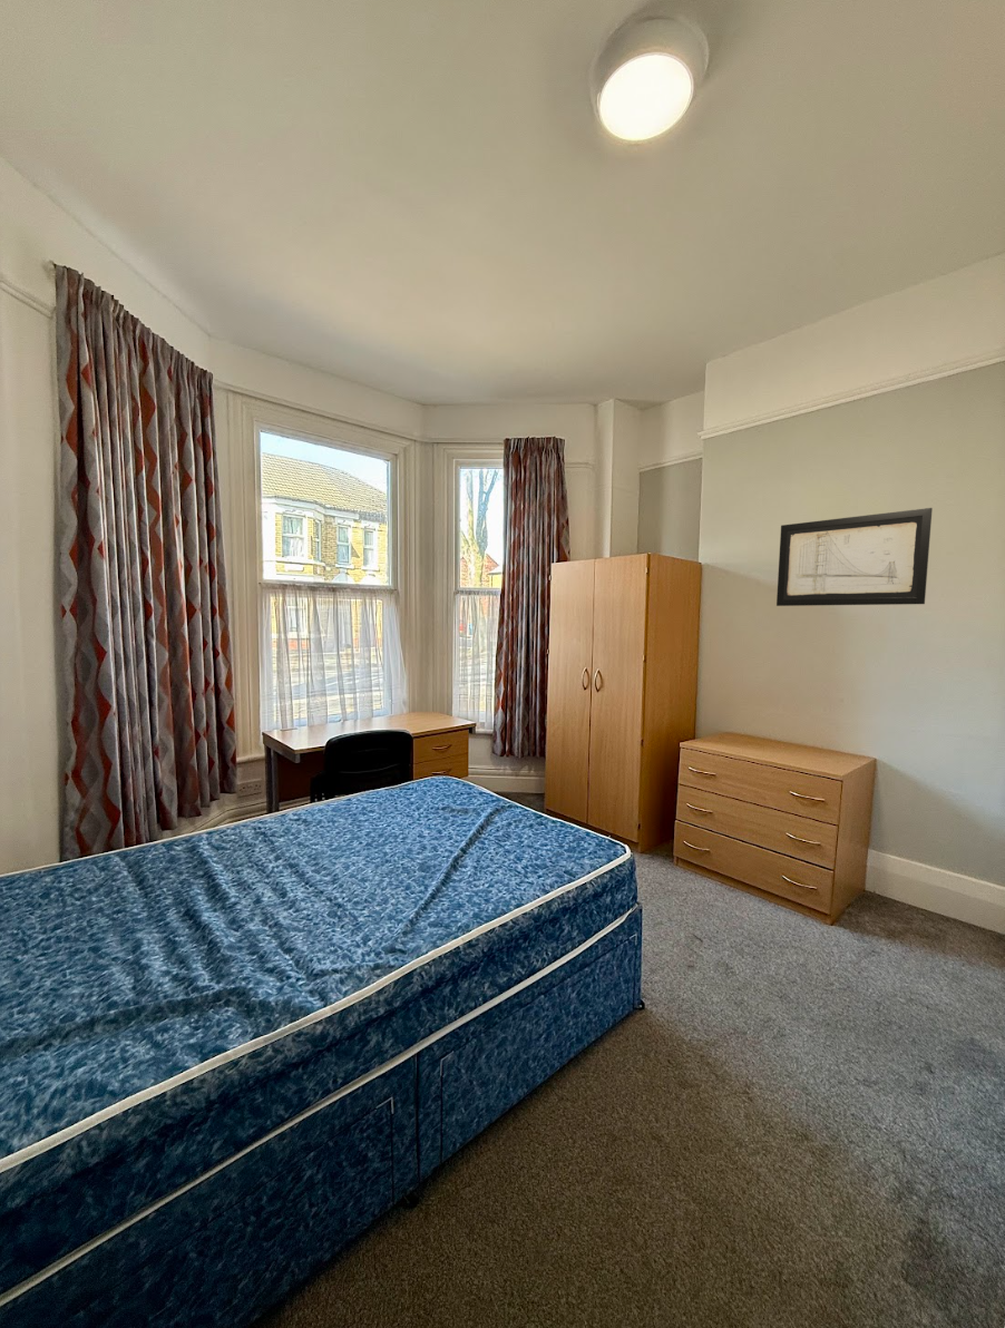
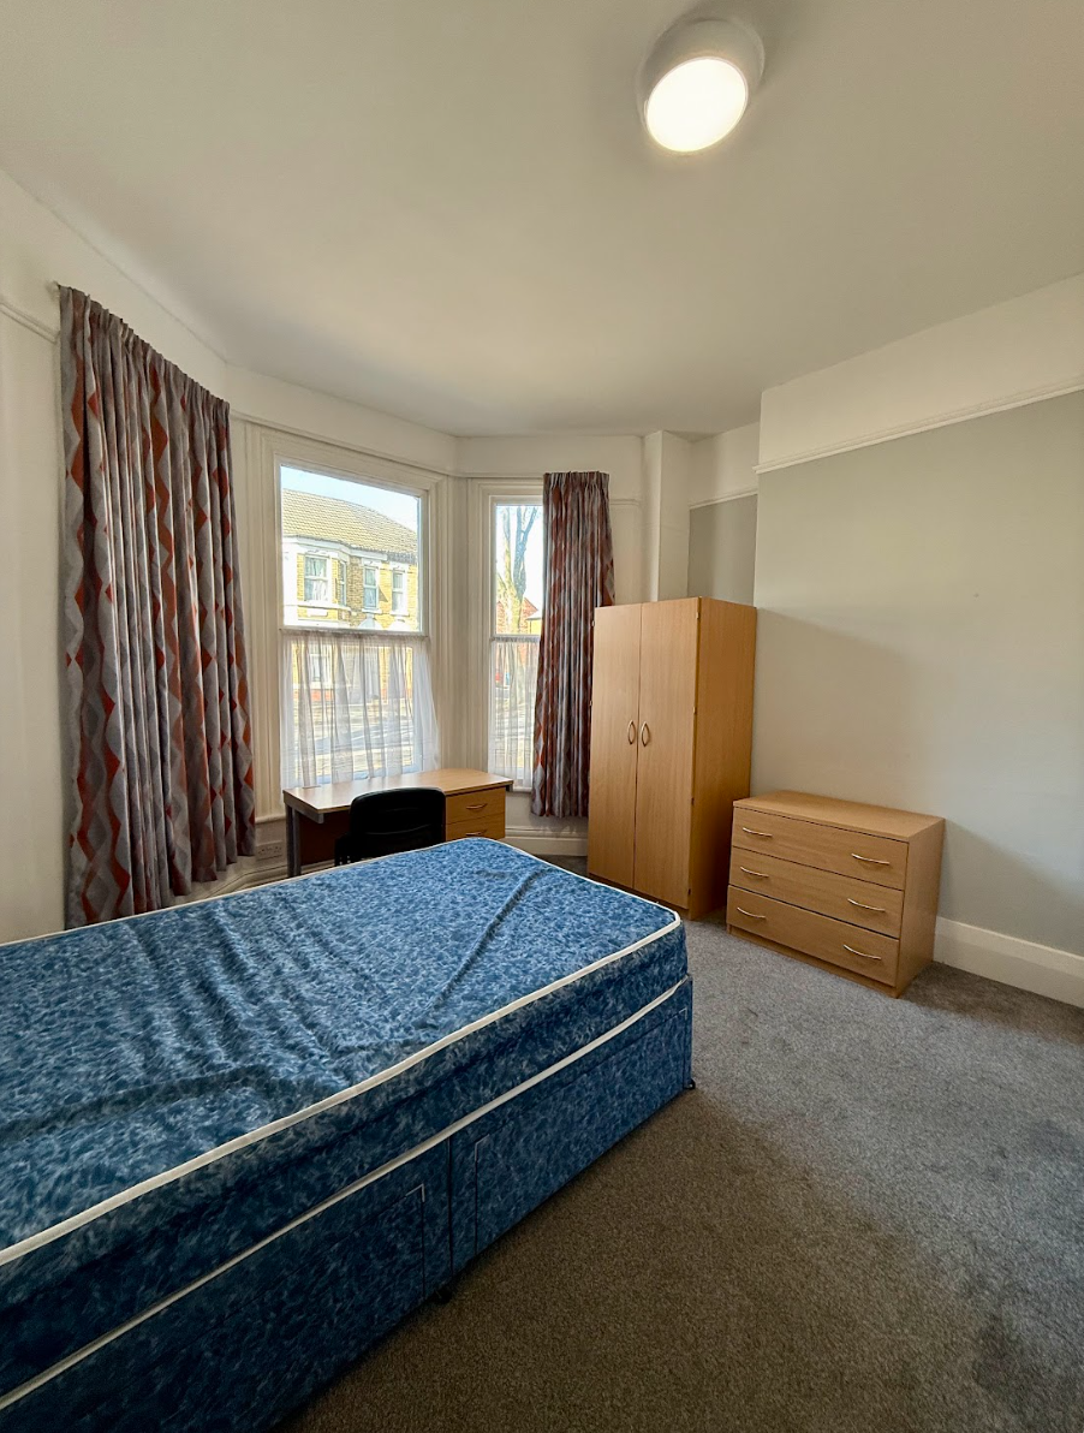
- wall art [775,507,934,607]
